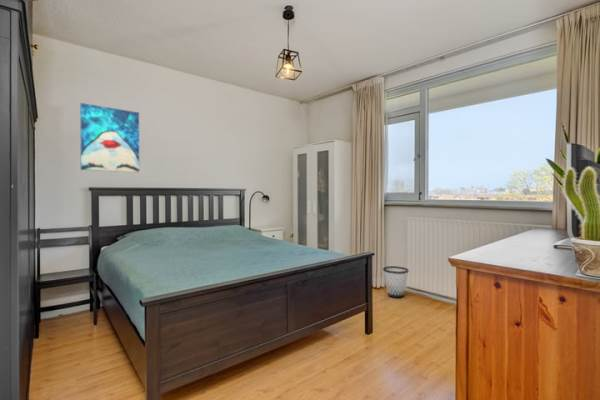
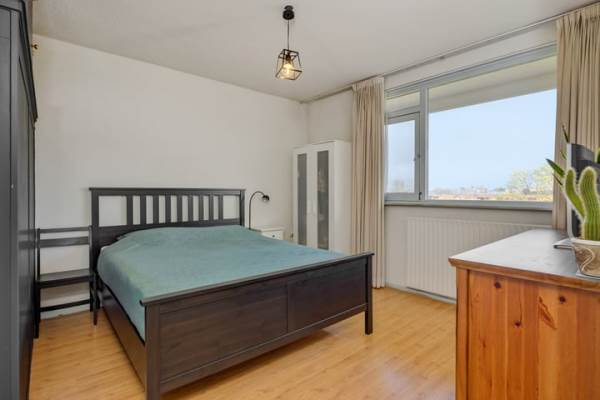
- wall art [79,102,140,173]
- wastebasket [382,265,409,299]
